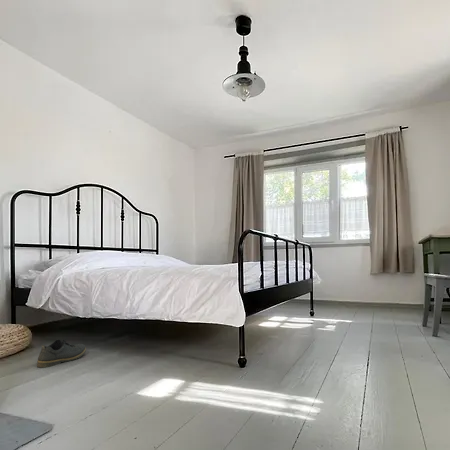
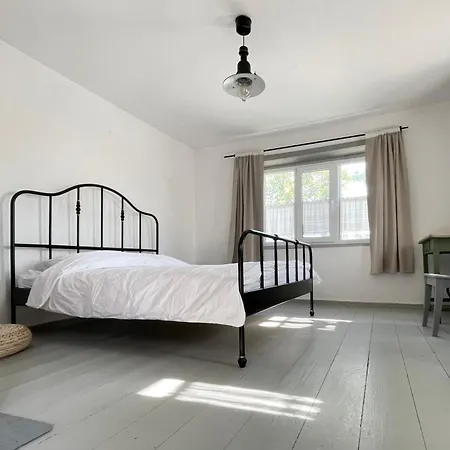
- shoe [36,338,87,369]
